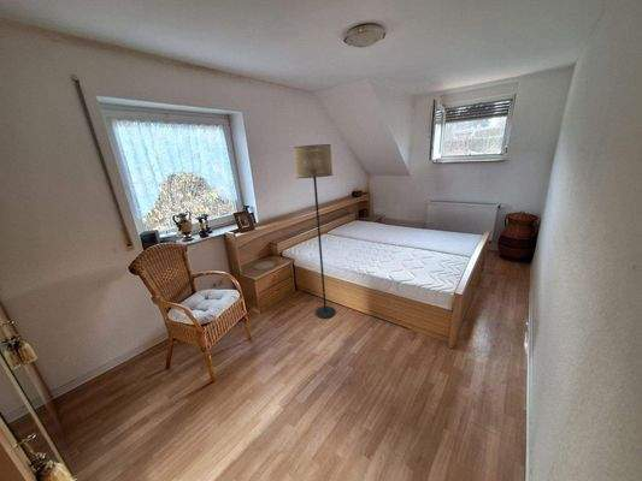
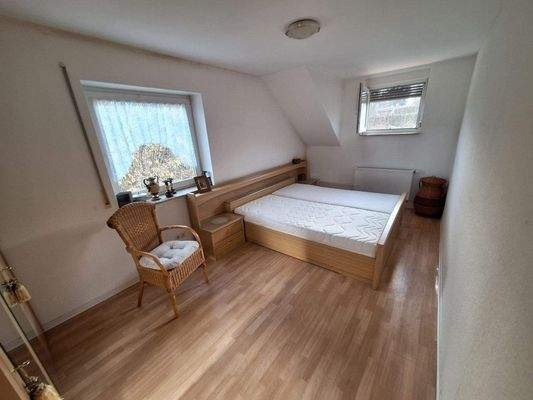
- floor lamp [293,143,336,320]
